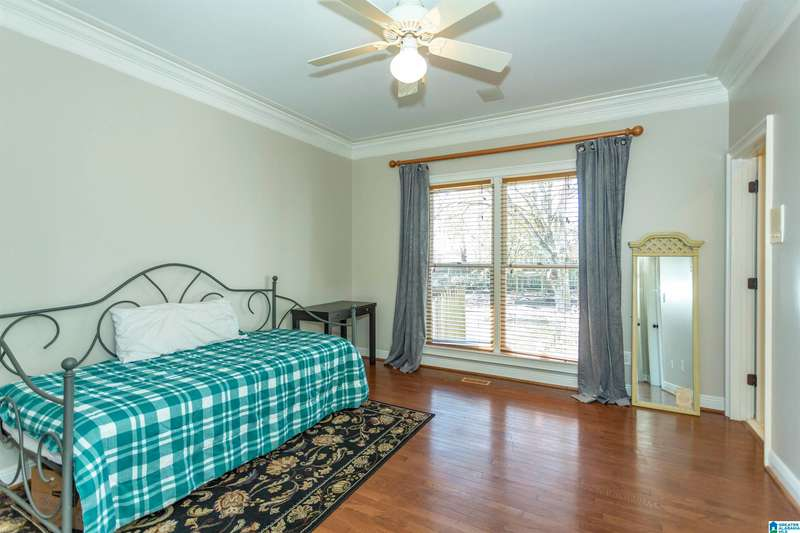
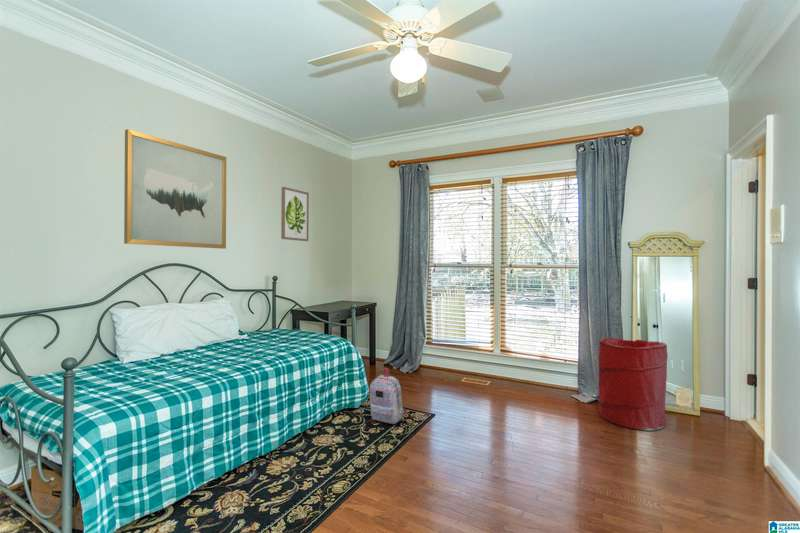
+ wall art [123,128,227,250]
+ laundry hamper [598,337,669,432]
+ backpack [369,367,407,425]
+ wall art [280,186,310,242]
